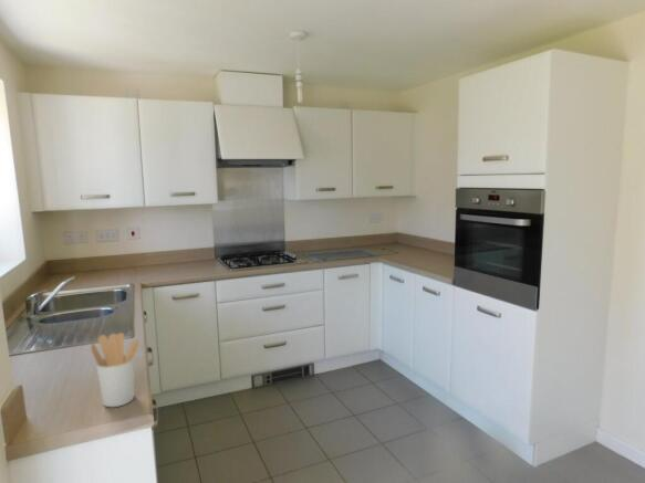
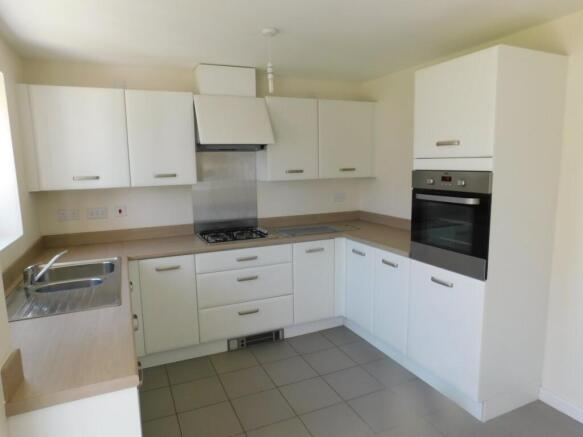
- utensil holder [90,332,141,408]
